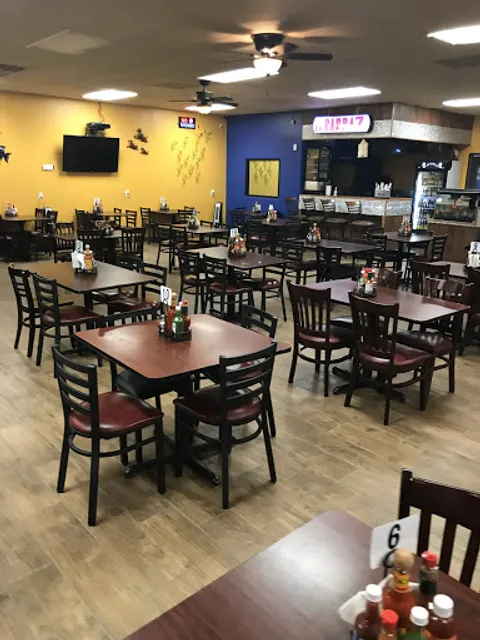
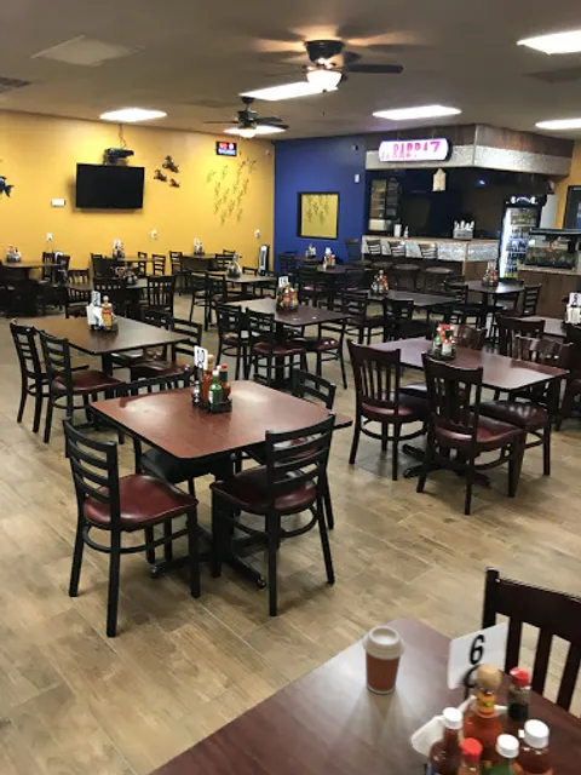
+ coffee cup [361,625,407,695]
